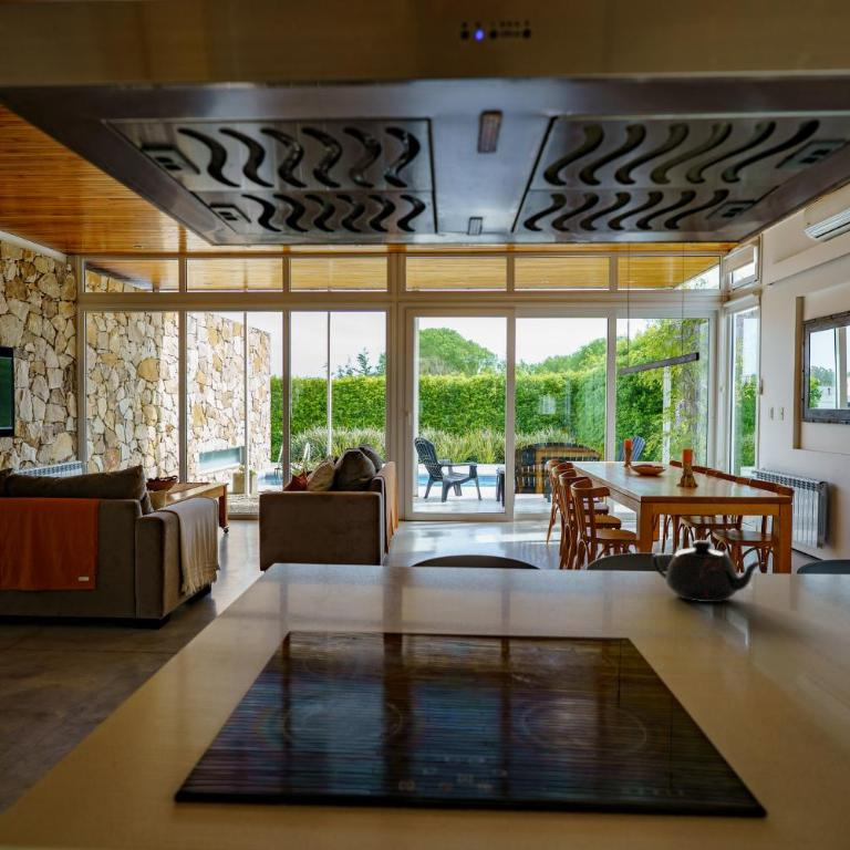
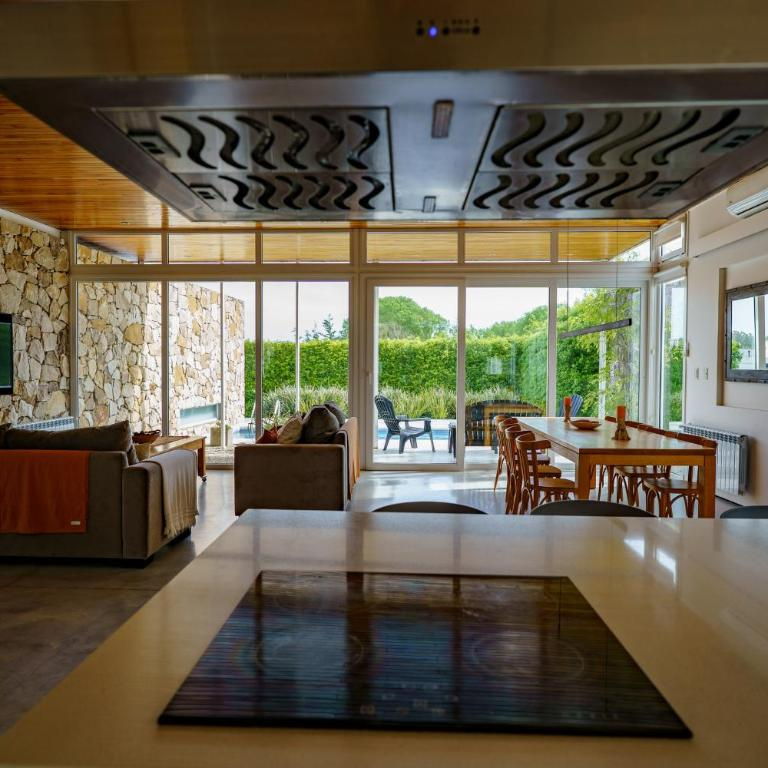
- teapot [651,539,766,603]
